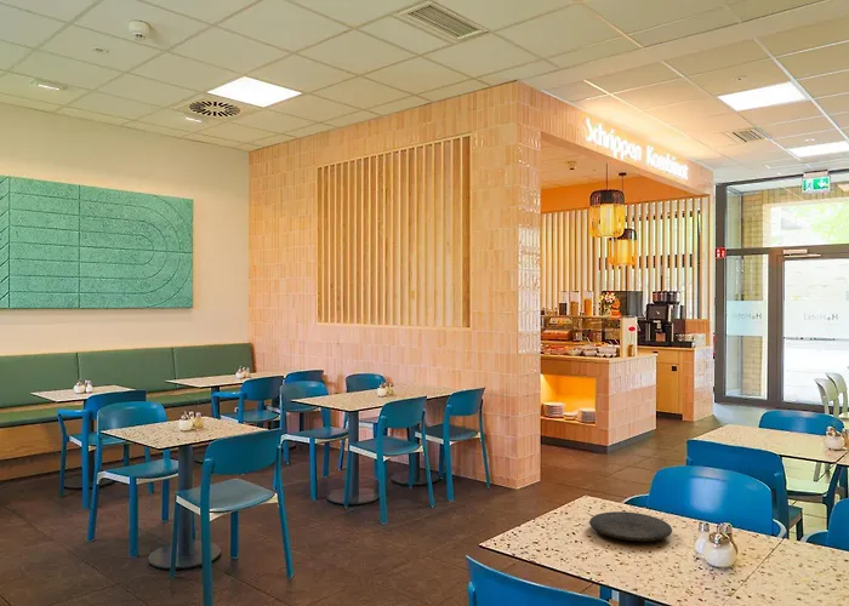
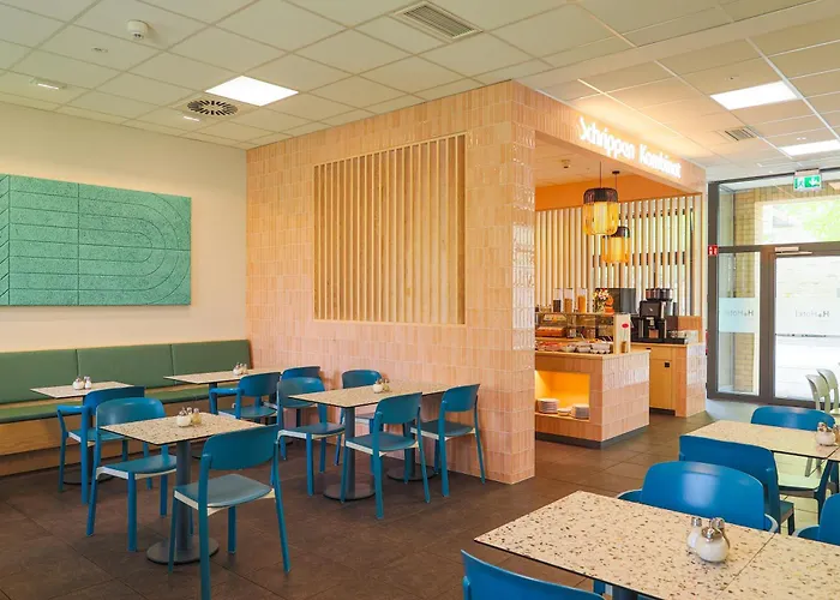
- plate [588,510,673,542]
